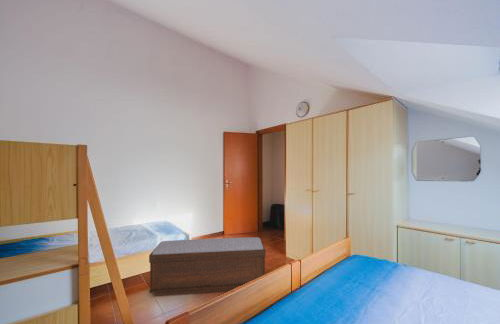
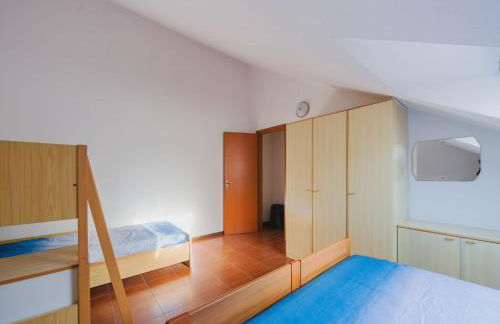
- bench [148,236,267,297]
